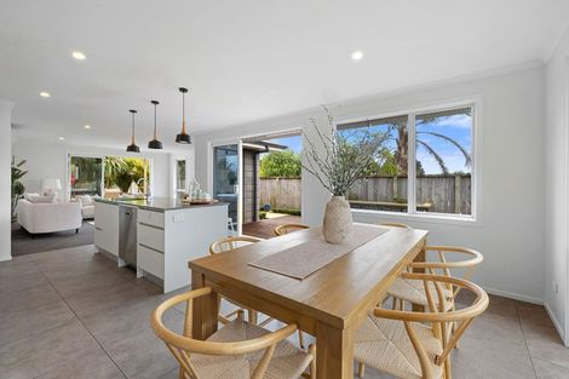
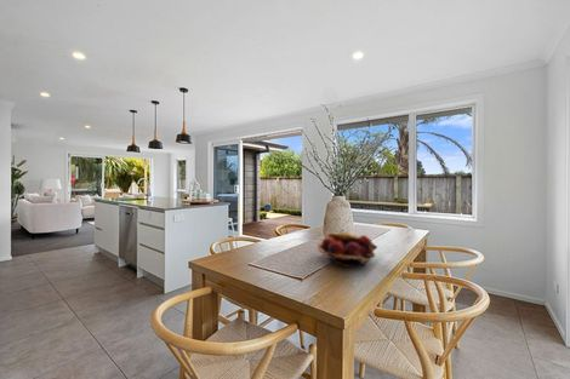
+ fruit basket [317,231,378,268]
